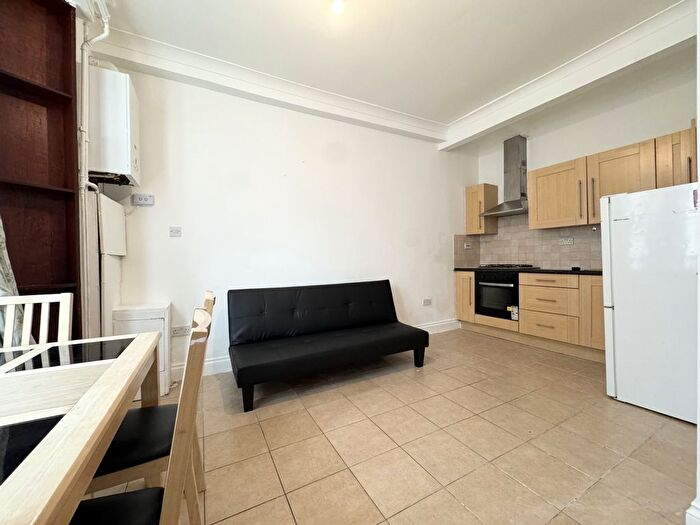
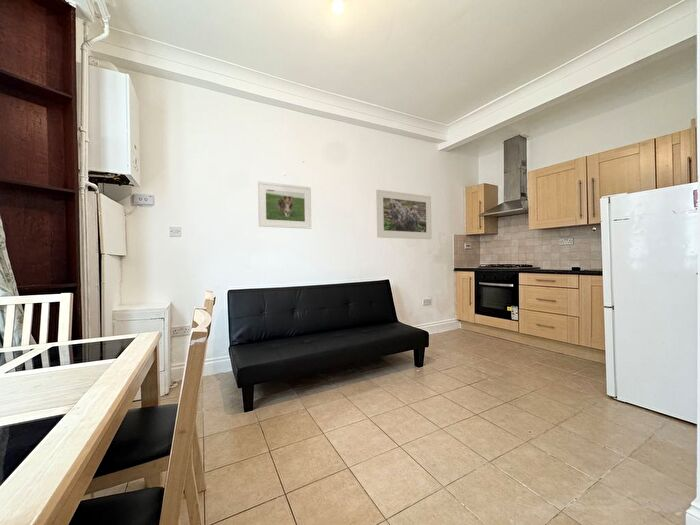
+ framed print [257,180,312,230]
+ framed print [375,189,433,240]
